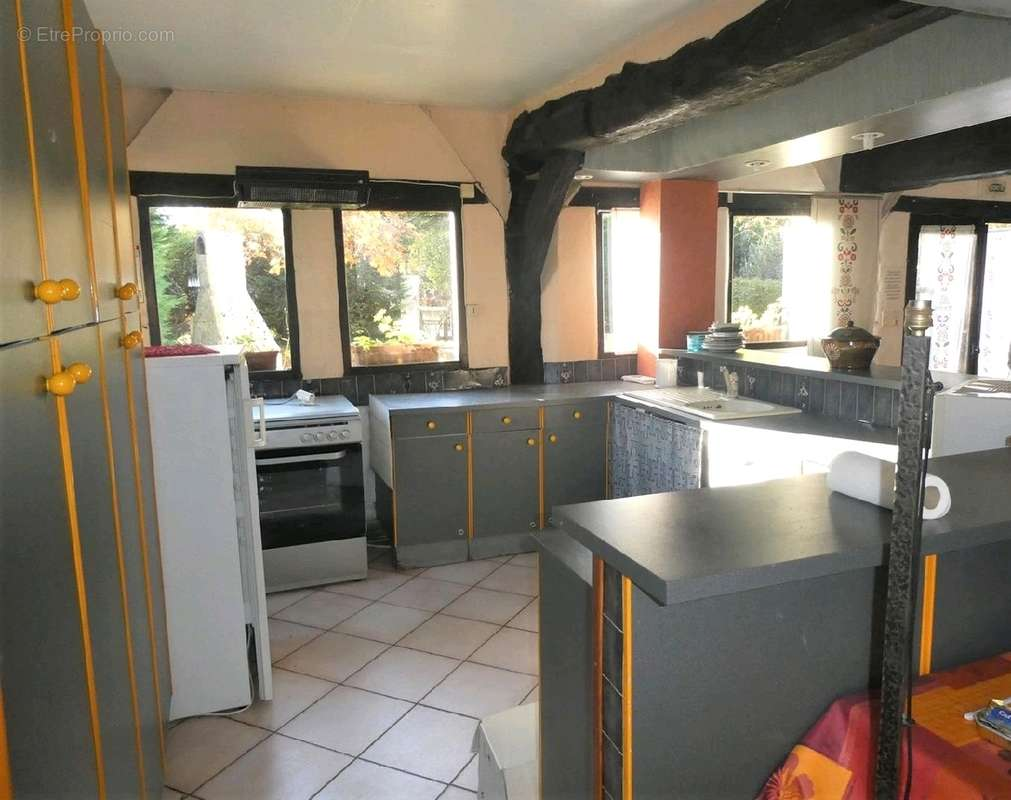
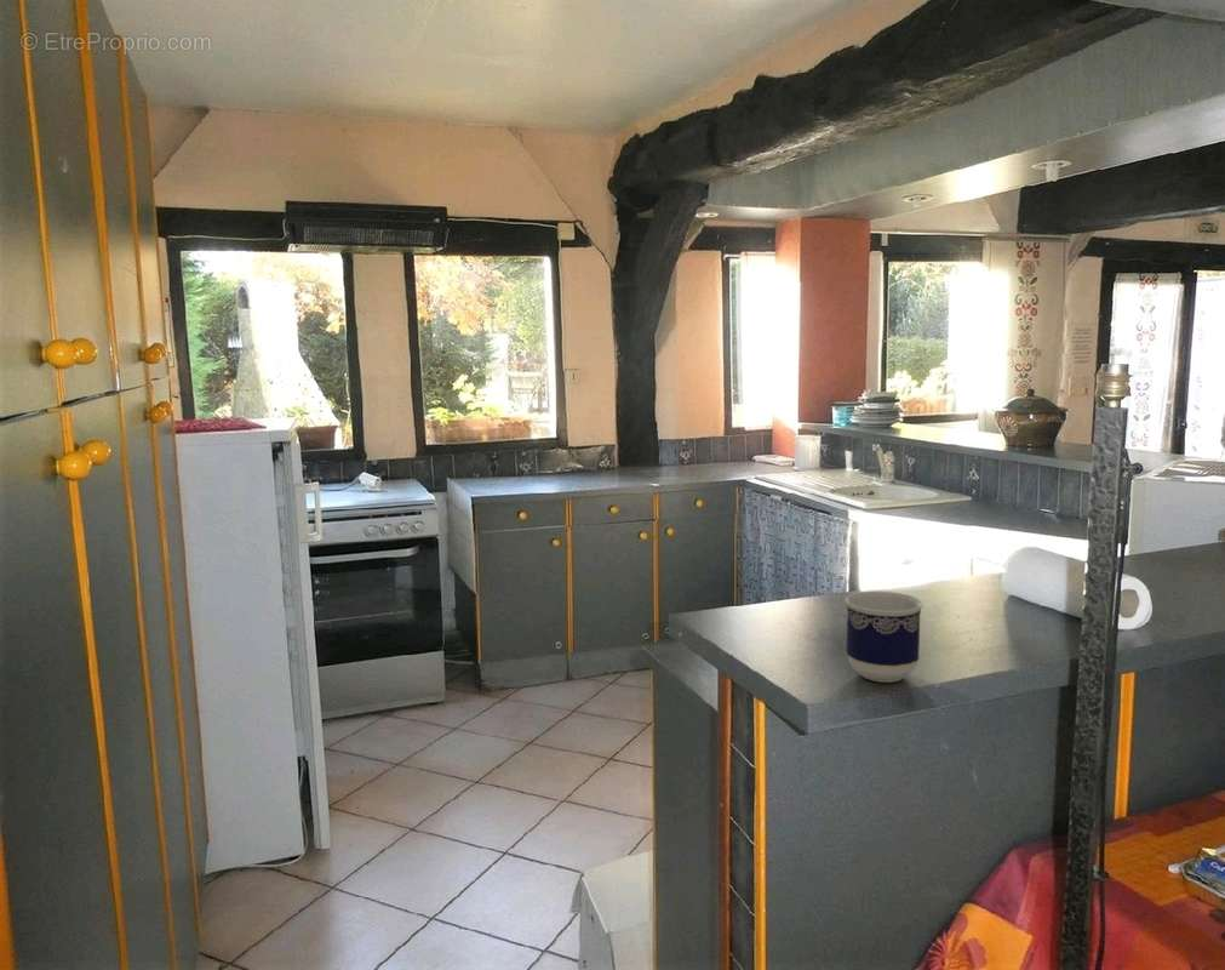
+ cup [845,590,925,684]
